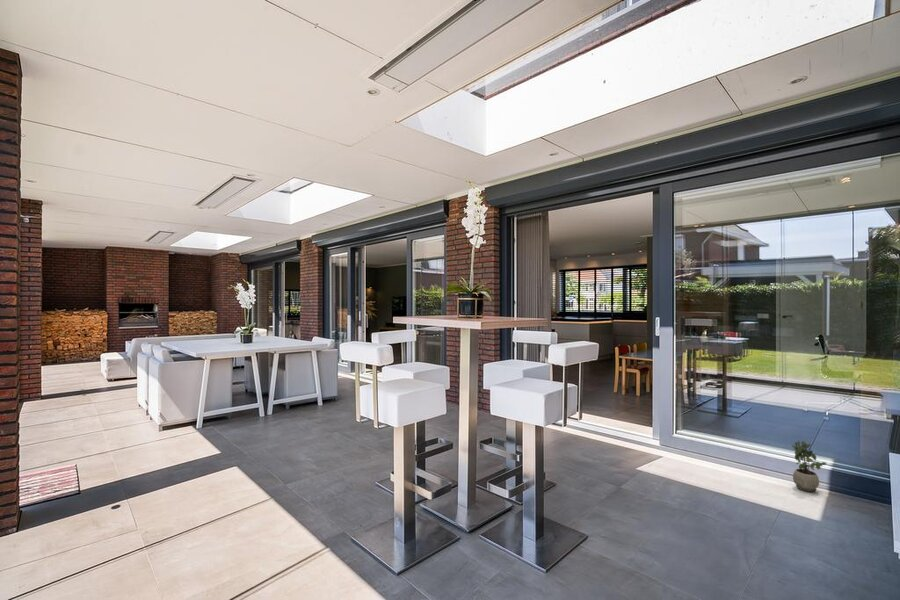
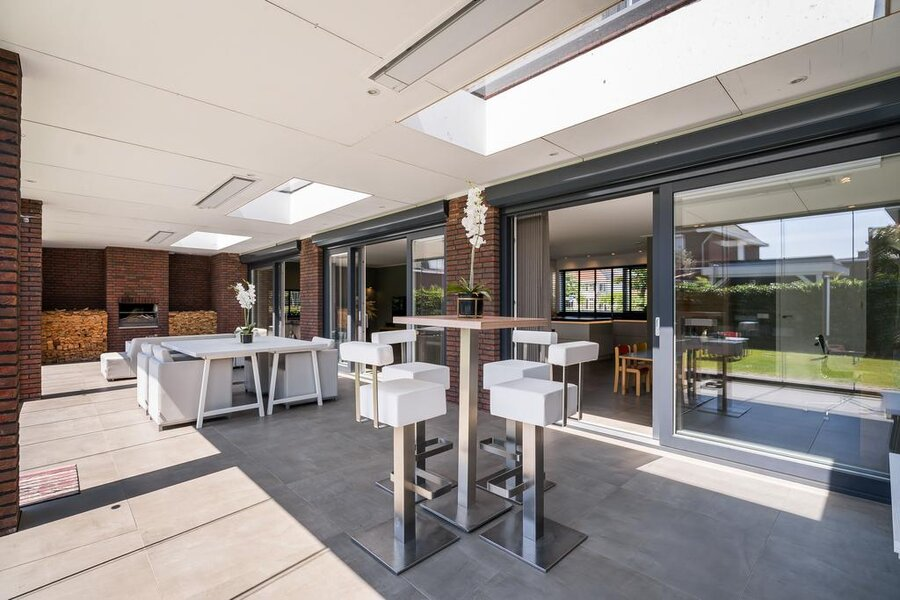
- potted plant [791,439,828,493]
